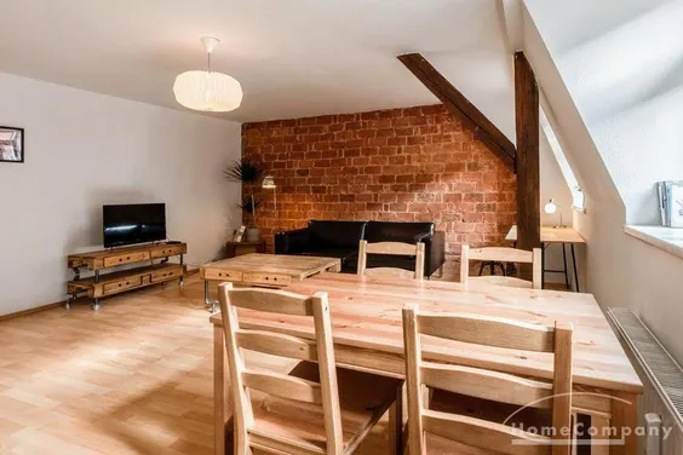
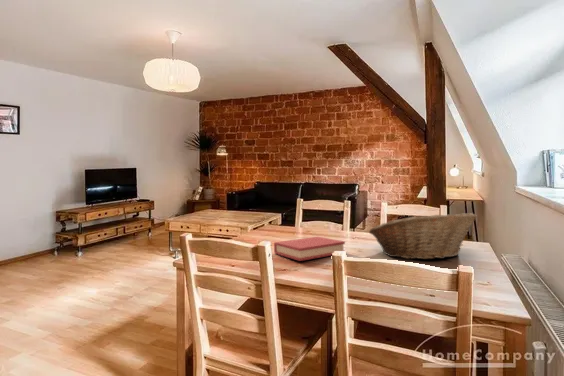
+ hardback book [273,236,346,262]
+ fruit basket [368,212,477,260]
